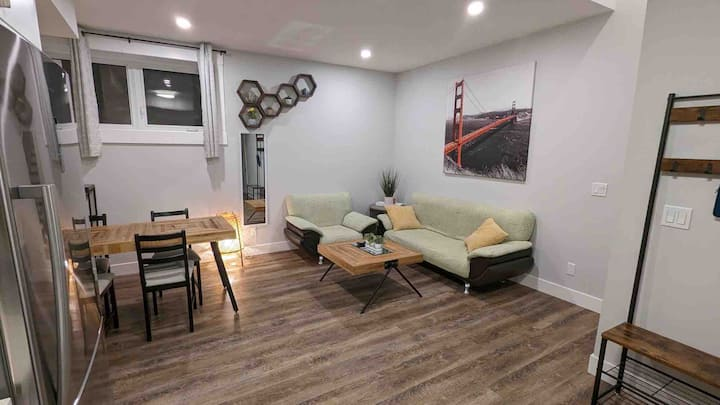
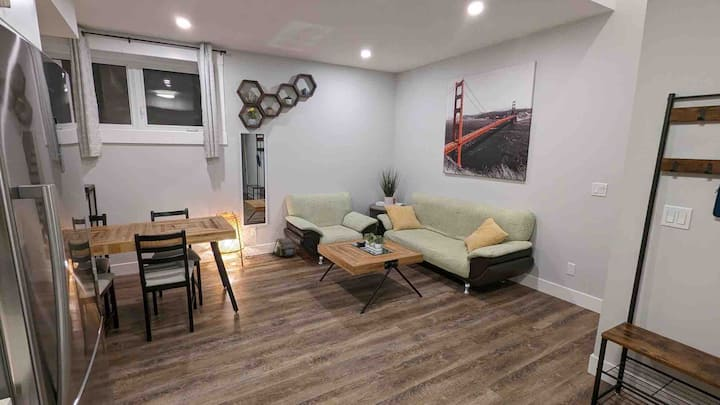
+ shoulder bag [271,237,298,258]
